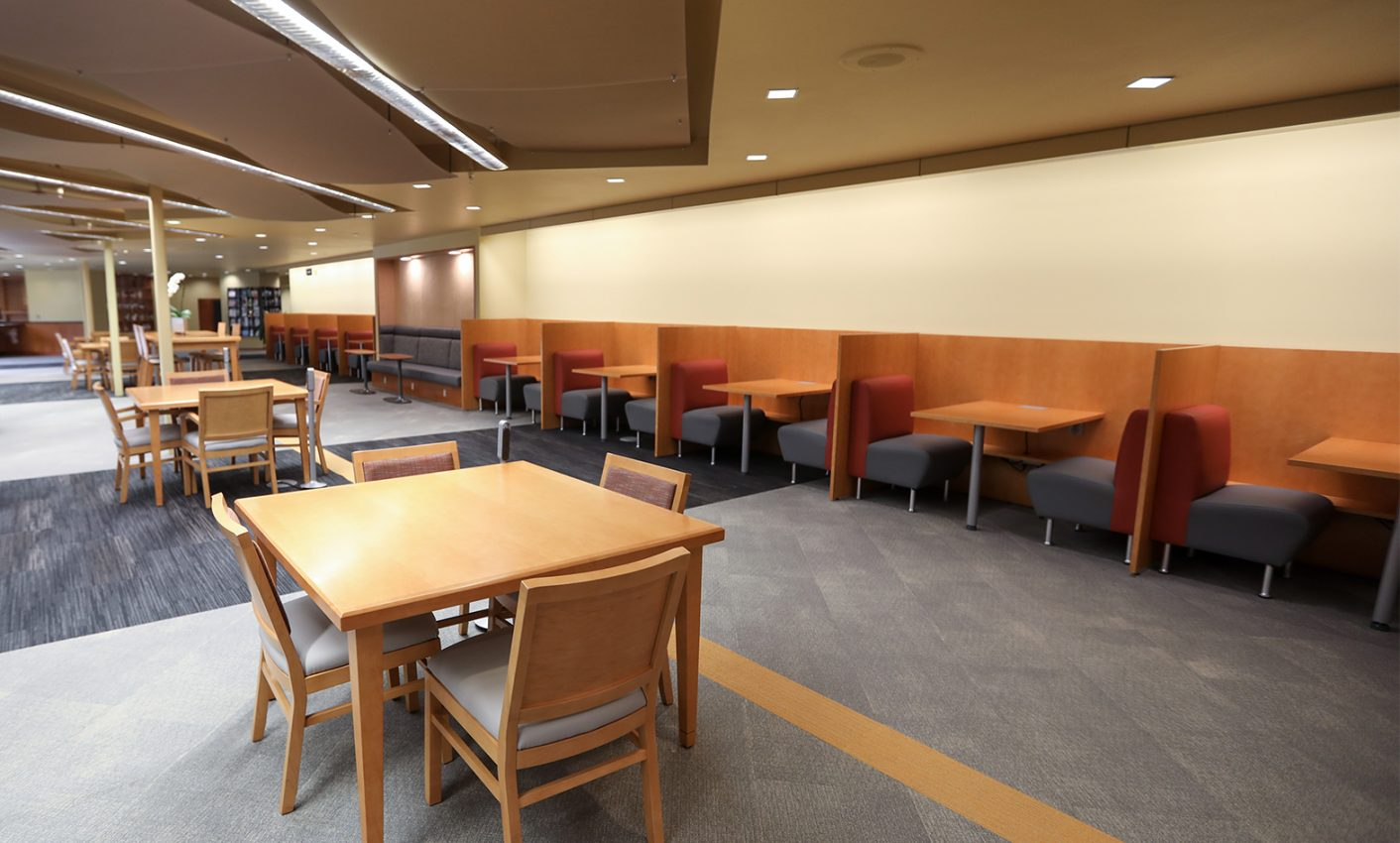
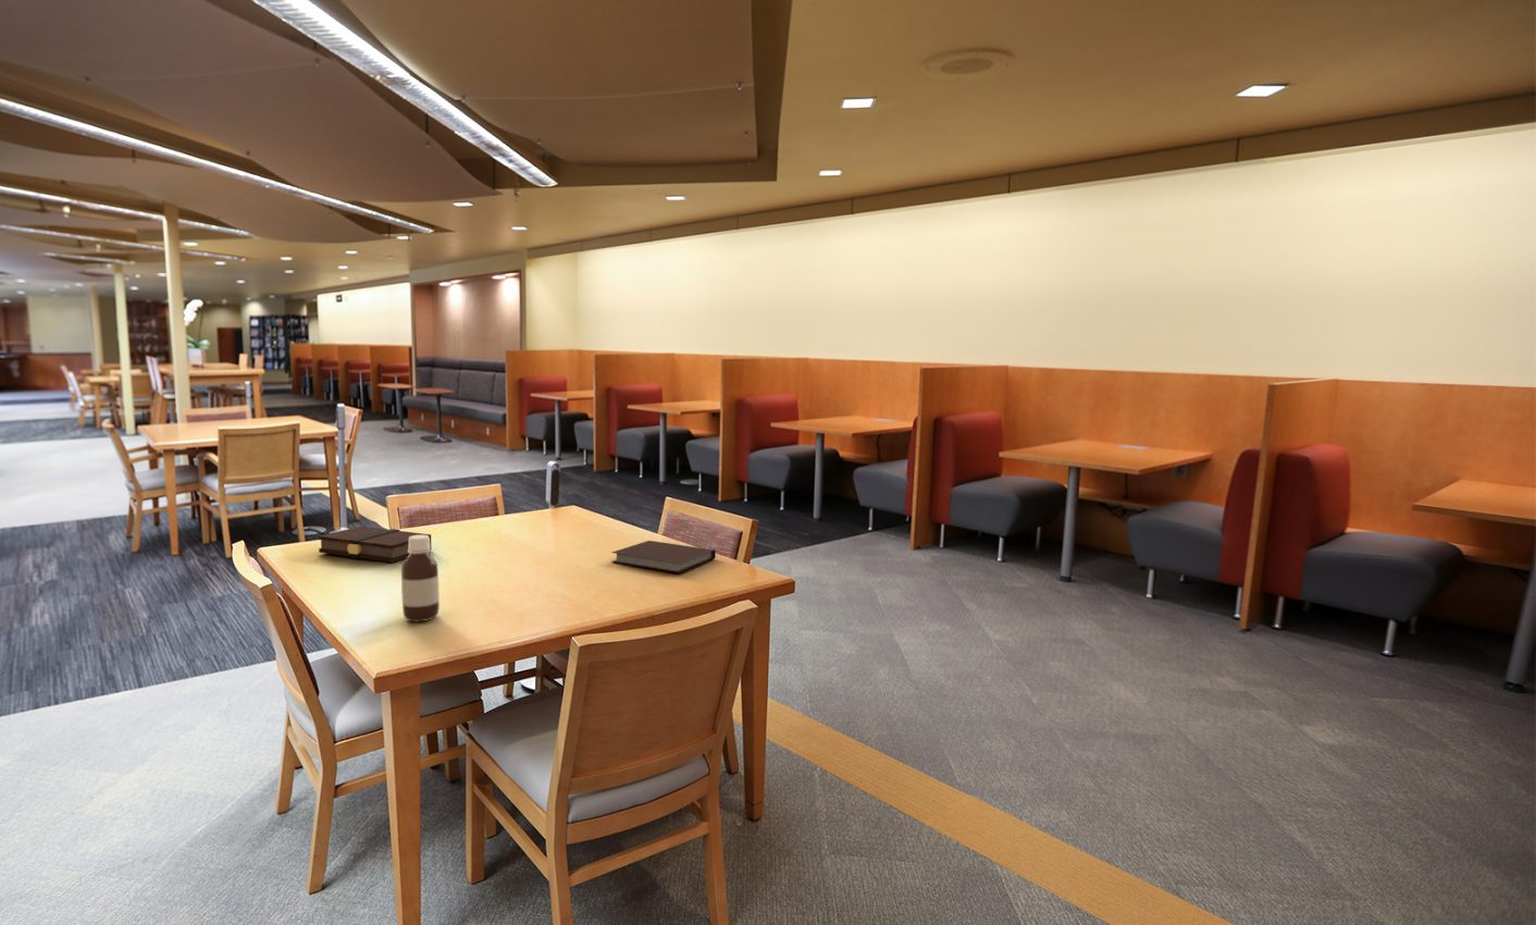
+ book [318,526,433,564]
+ bottle [400,535,441,622]
+ notebook [610,540,716,575]
